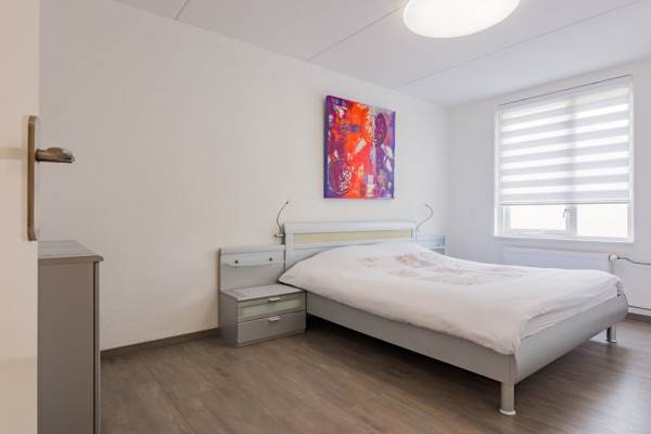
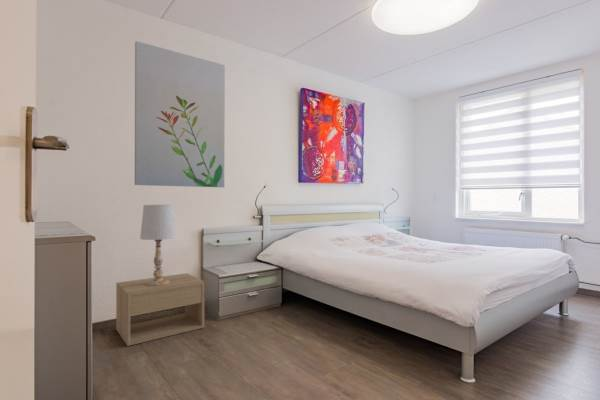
+ table lamp [139,204,177,286]
+ nightstand [115,272,206,347]
+ wall art [134,40,226,188]
